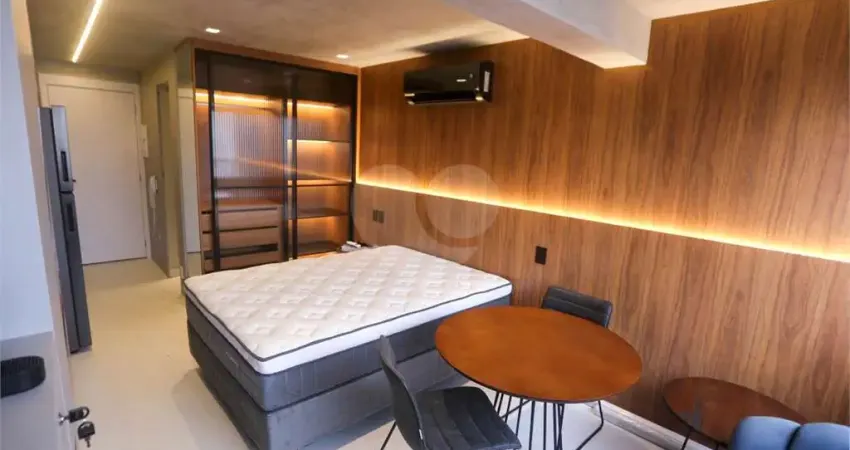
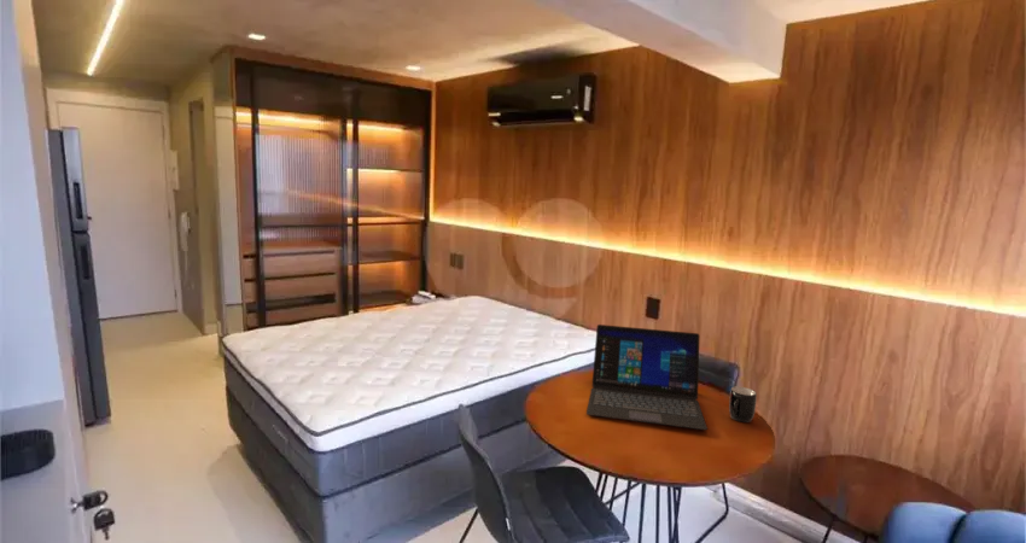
+ mug [728,386,758,424]
+ laptop [585,323,709,431]
